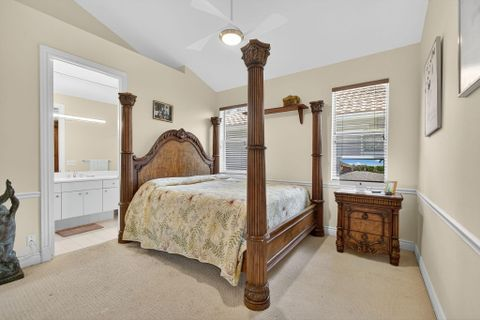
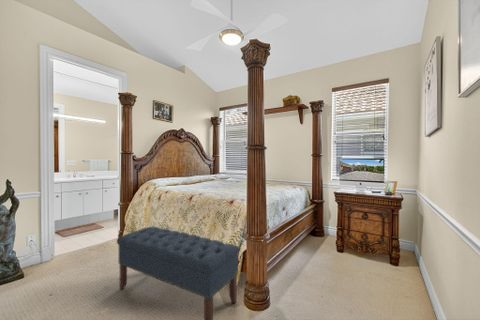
+ bench [116,226,241,320]
